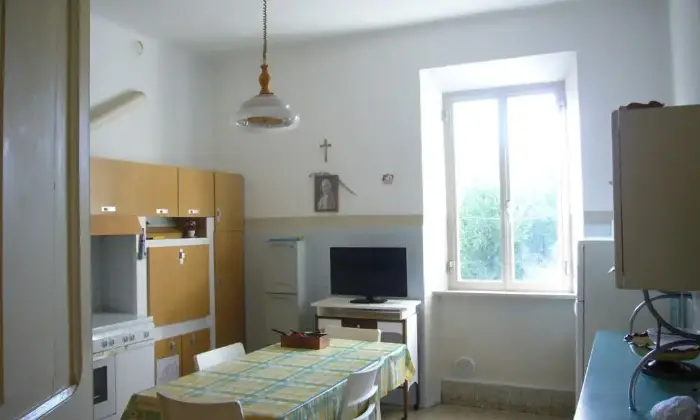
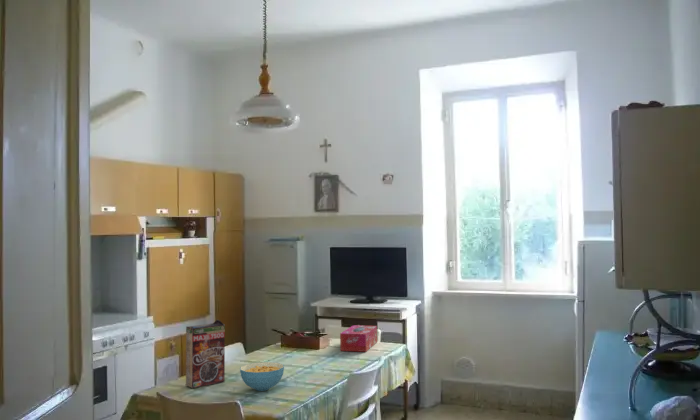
+ cereal box [184,319,226,389]
+ cereal bowl [239,361,285,392]
+ tissue box [339,324,378,353]
